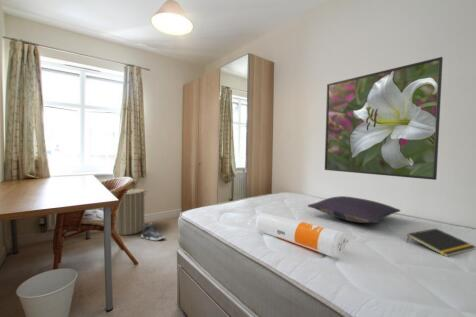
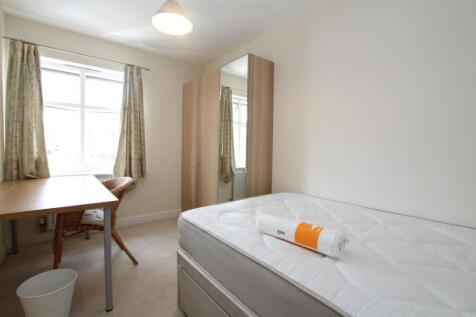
- sneaker [140,222,165,241]
- laundry hamper [115,186,148,236]
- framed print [324,56,444,181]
- notepad [406,228,476,258]
- pillow [307,195,401,224]
